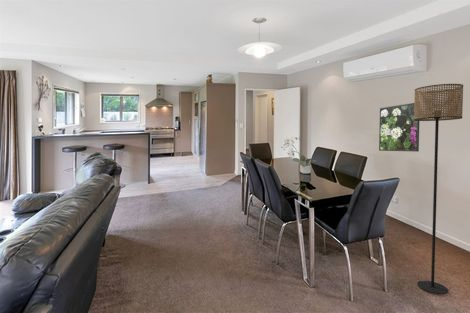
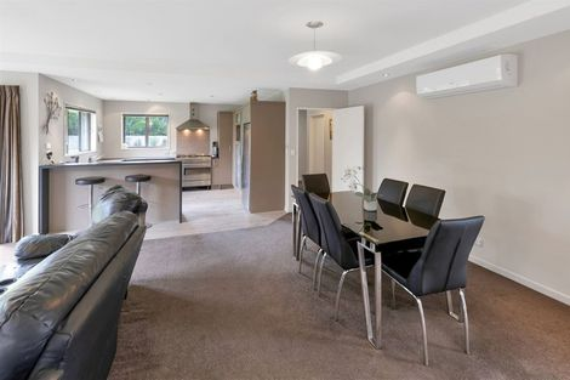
- floor lamp [413,83,464,295]
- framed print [378,102,420,153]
